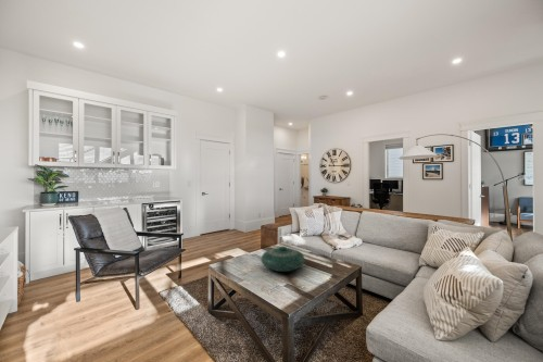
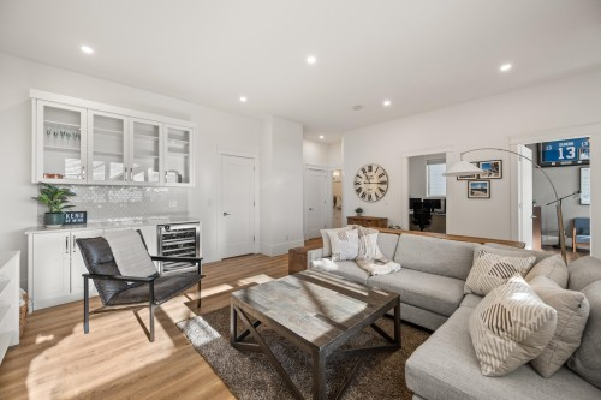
- decorative bowl [260,246,306,273]
